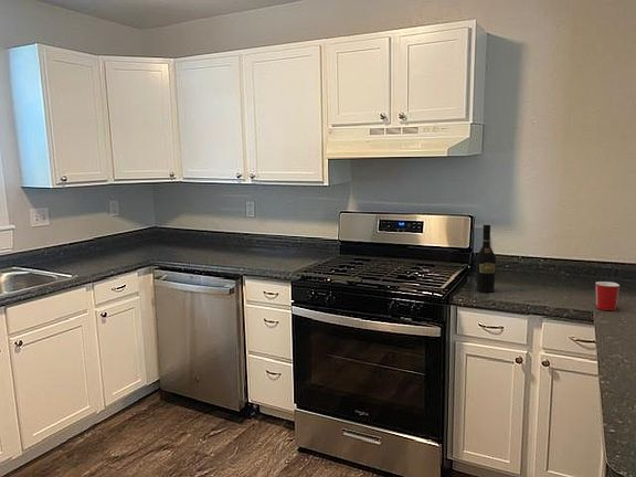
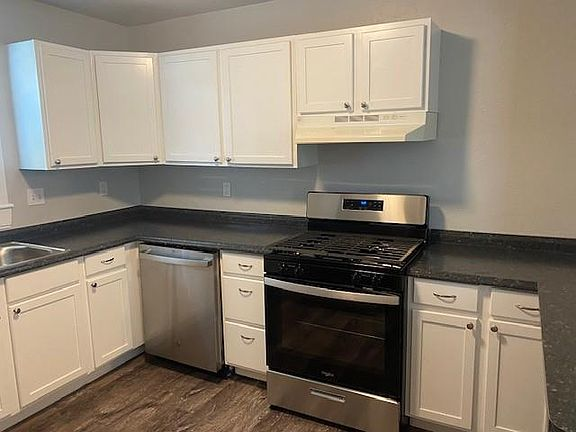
- mug [594,280,621,311]
- wine bottle [475,224,497,294]
